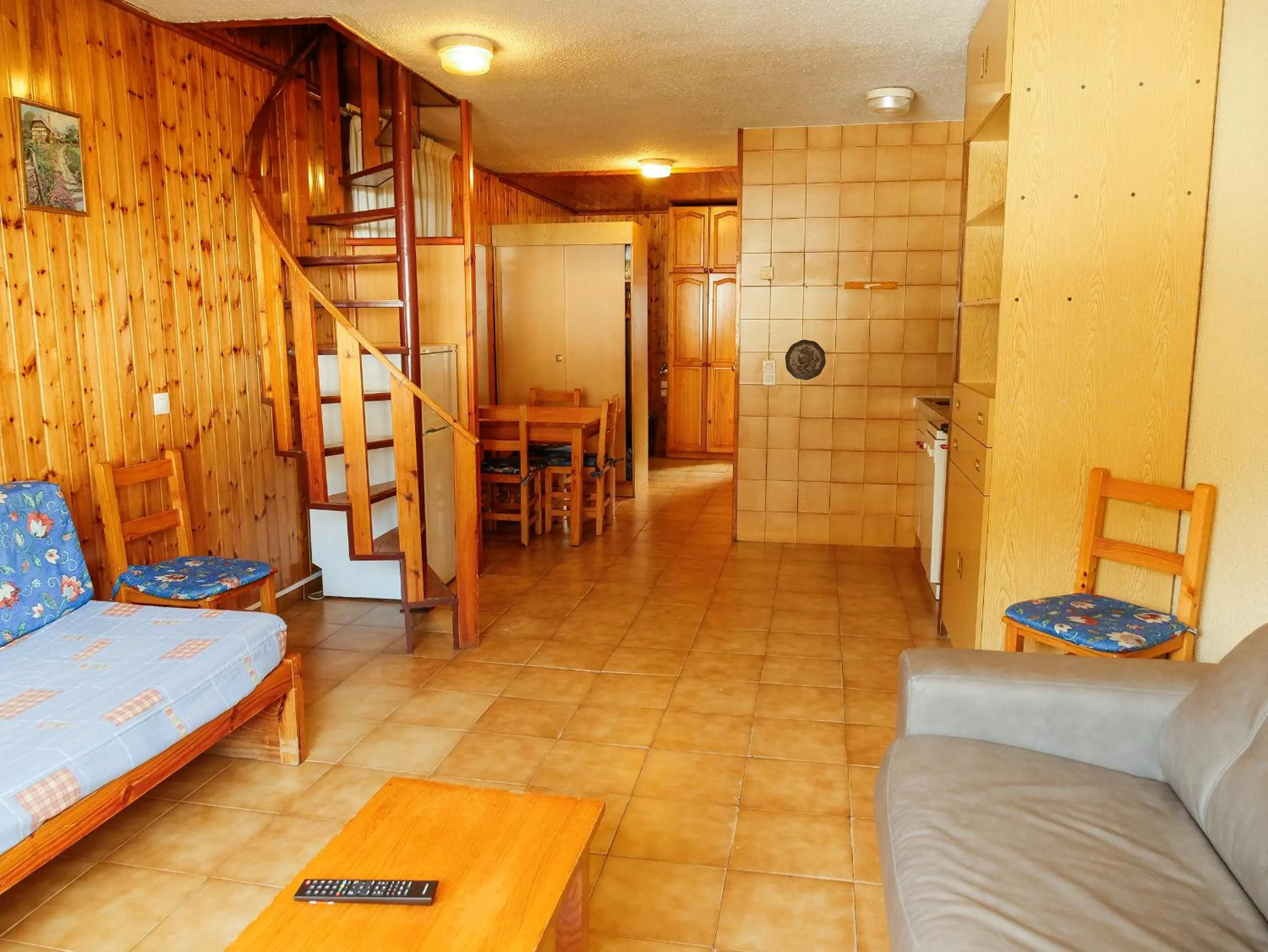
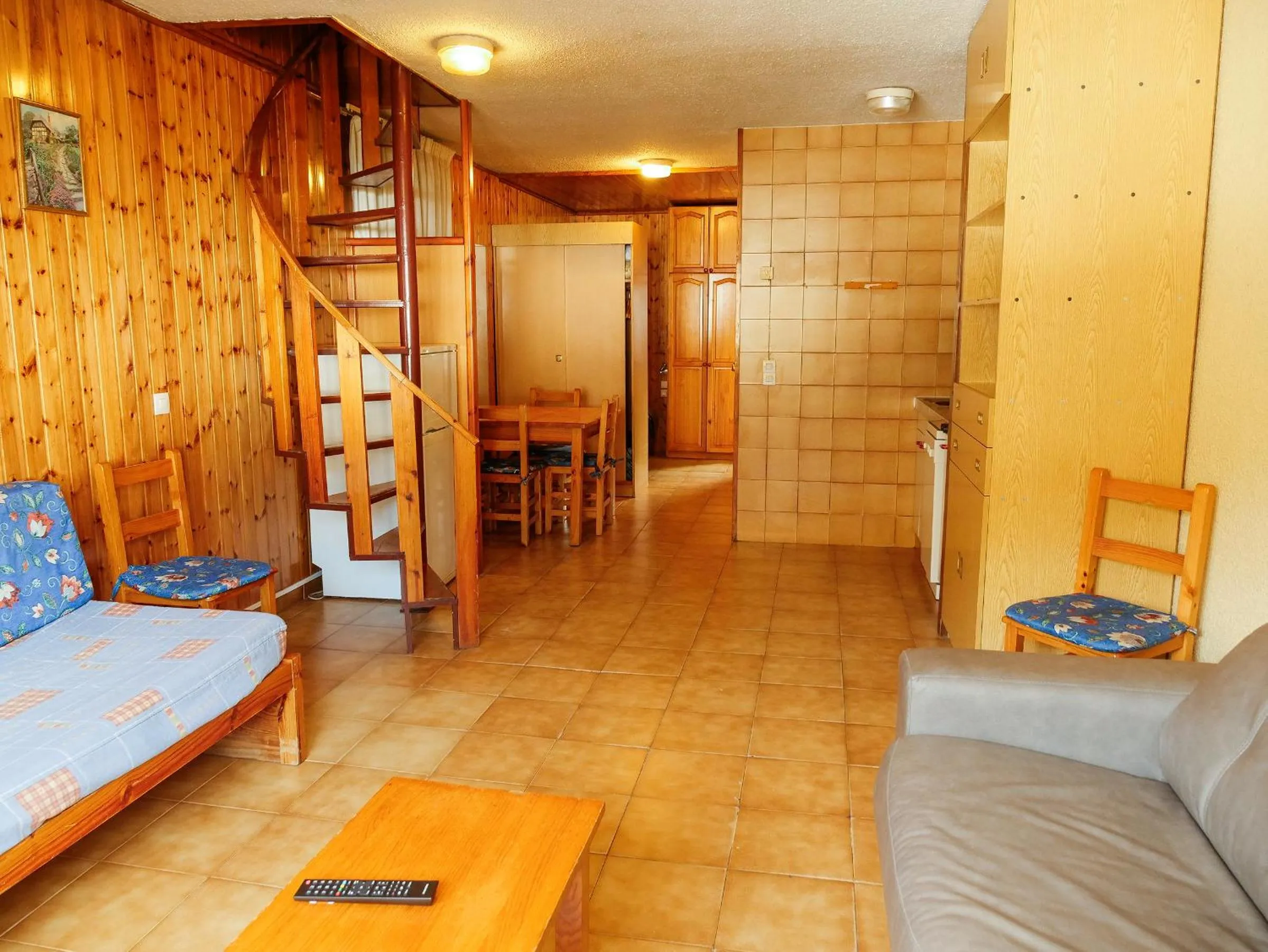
- decorative plate [785,339,826,381]
